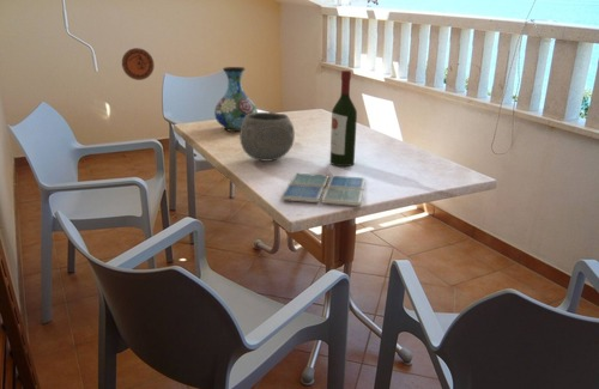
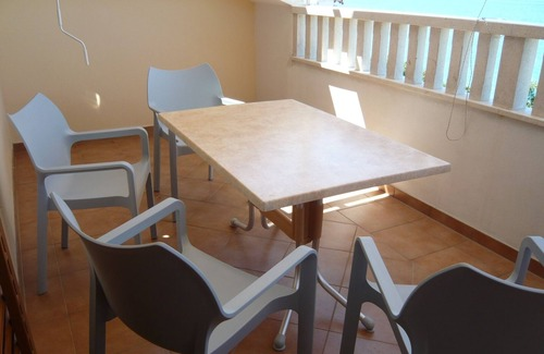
- drink coaster [279,172,367,207]
- wine bottle [329,69,358,168]
- decorative plate [121,47,156,81]
- bowl [238,111,296,163]
- vase [213,66,259,133]
